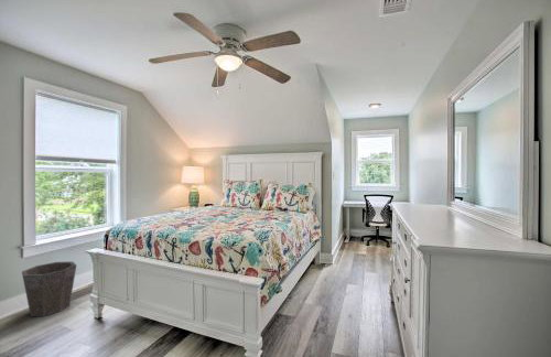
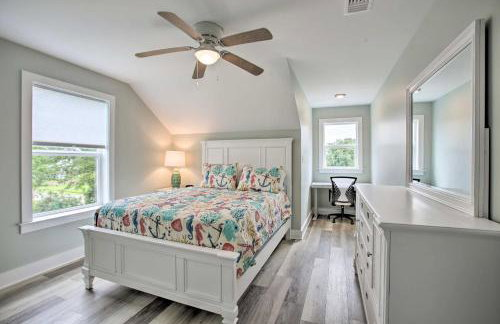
- waste bin [21,260,77,317]
